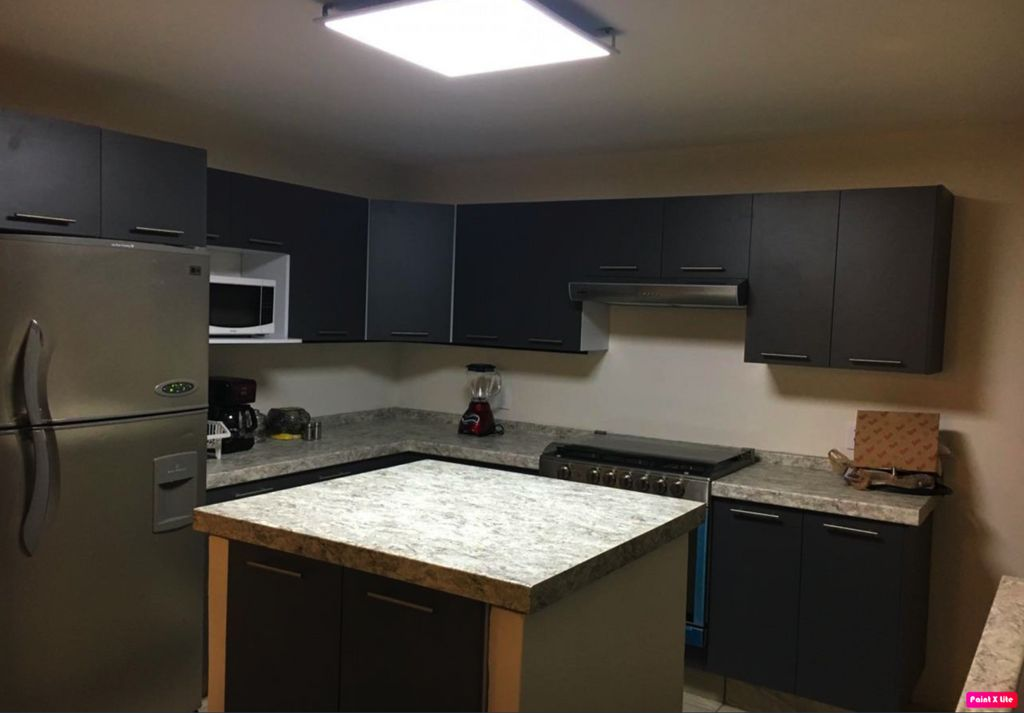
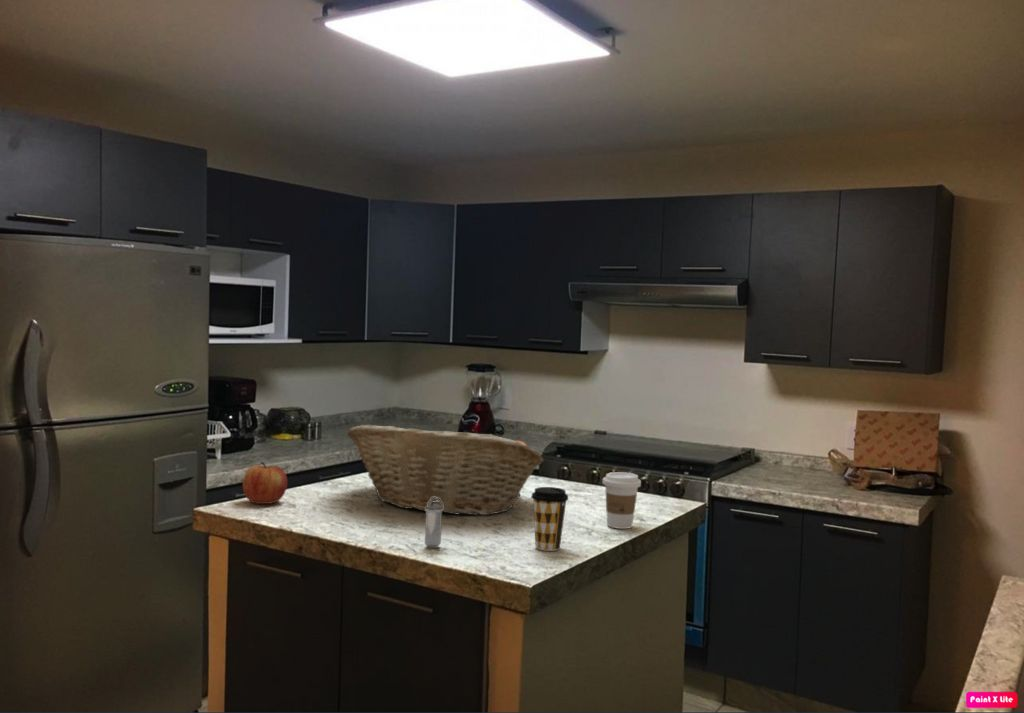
+ coffee cup [602,471,642,530]
+ shaker [424,497,443,549]
+ coffee cup [530,486,569,552]
+ apple [242,461,288,505]
+ fruit basket [346,424,545,516]
